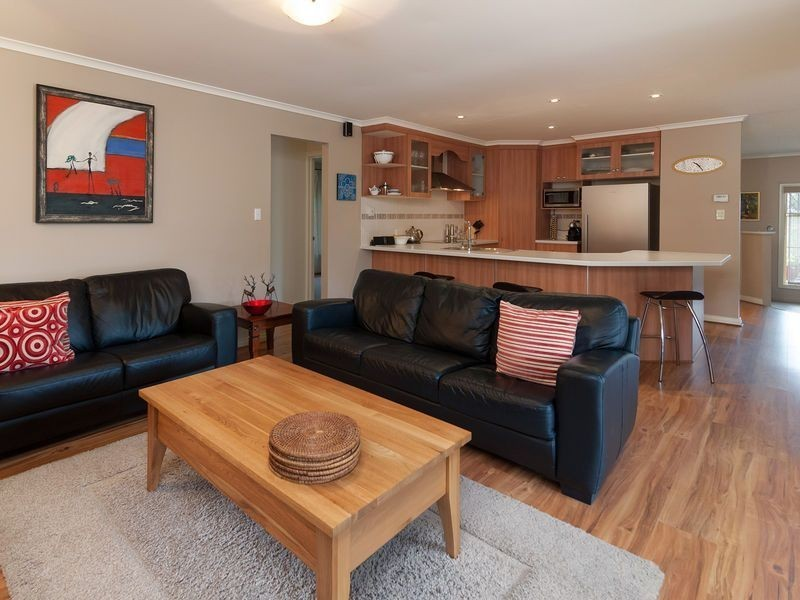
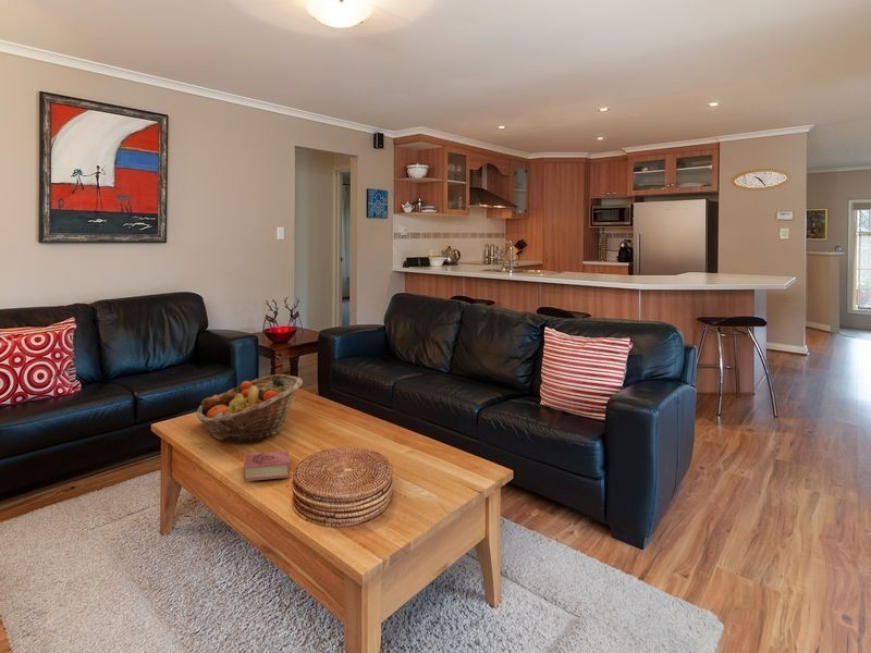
+ book [242,449,291,482]
+ fruit basket [196,373,304,442]
